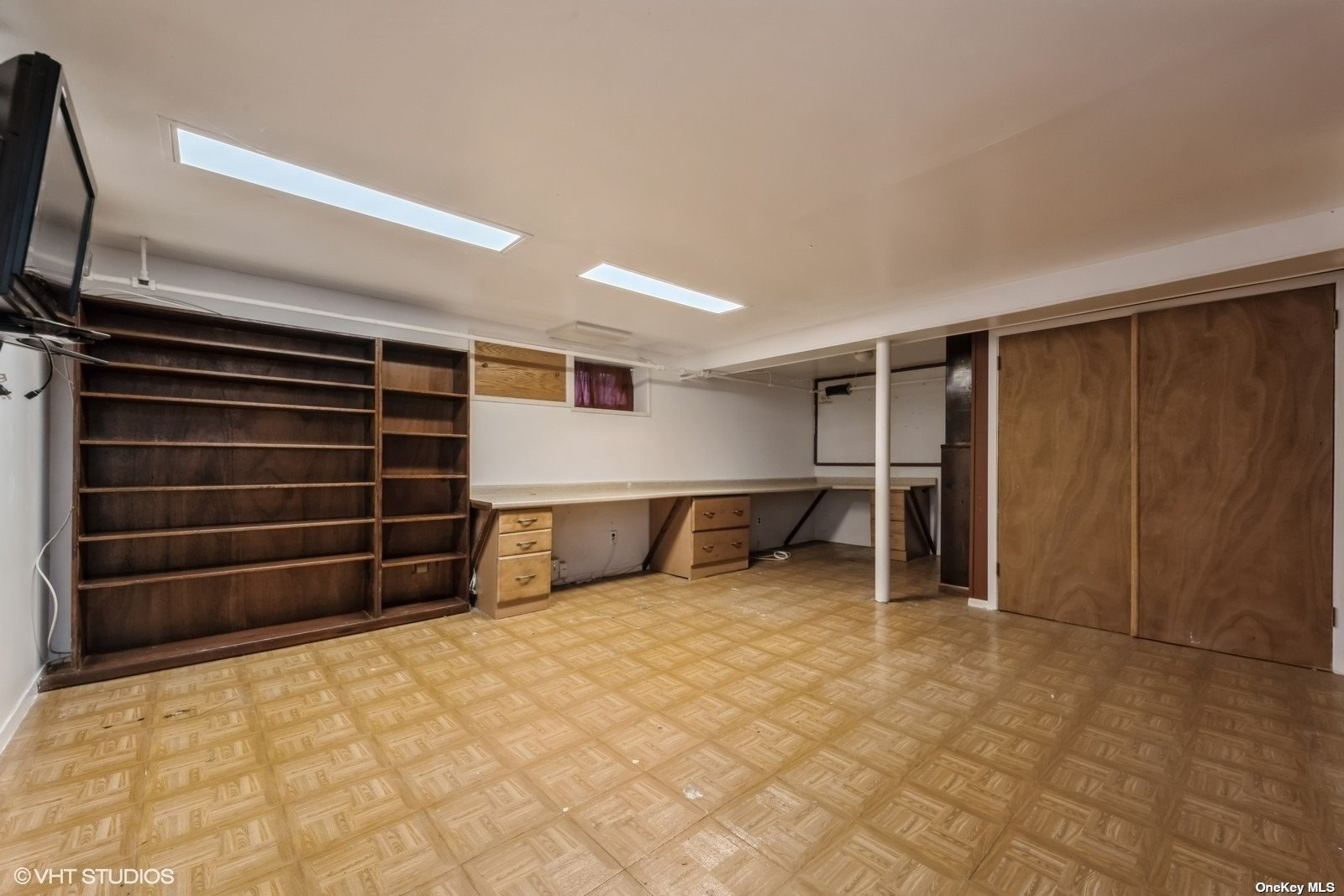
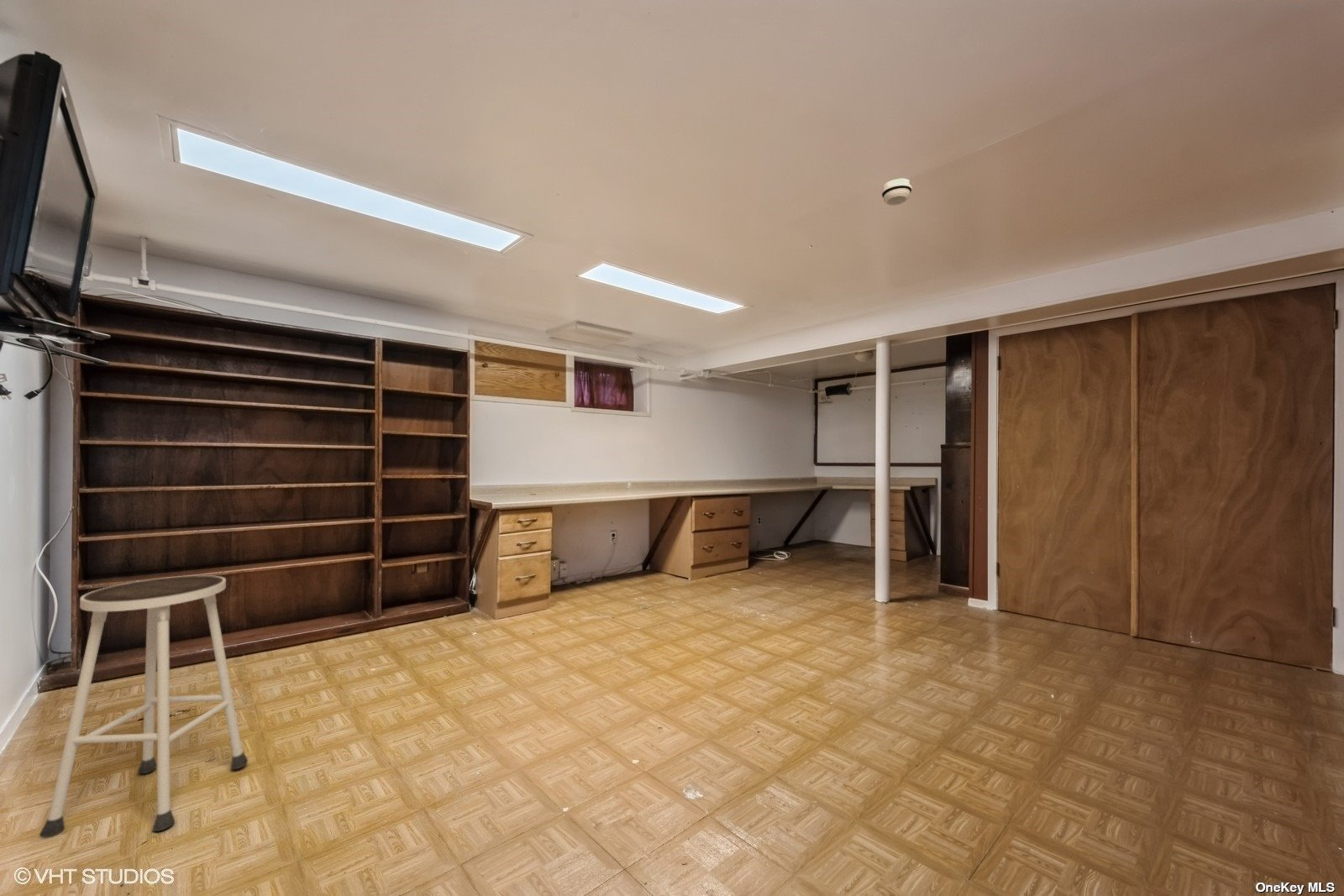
+ stool [39,574,249,839]
+ smoke detector [881,178,913,207]
